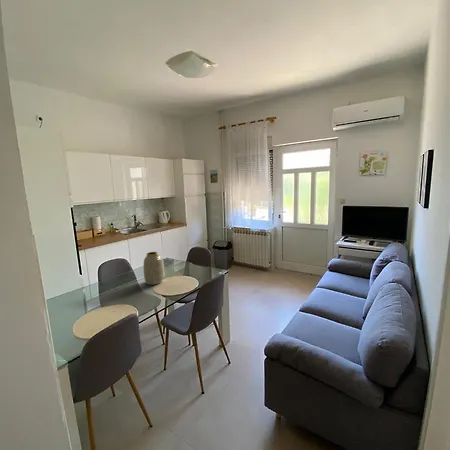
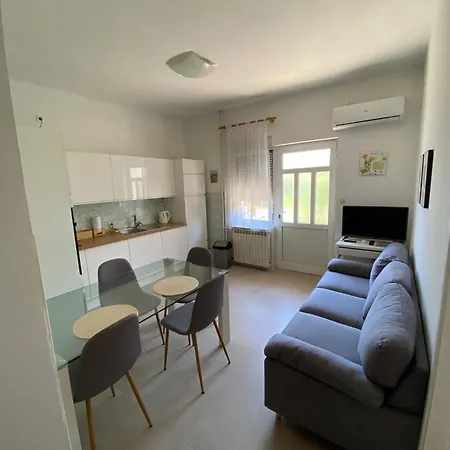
- vase [142,251,165,286]
